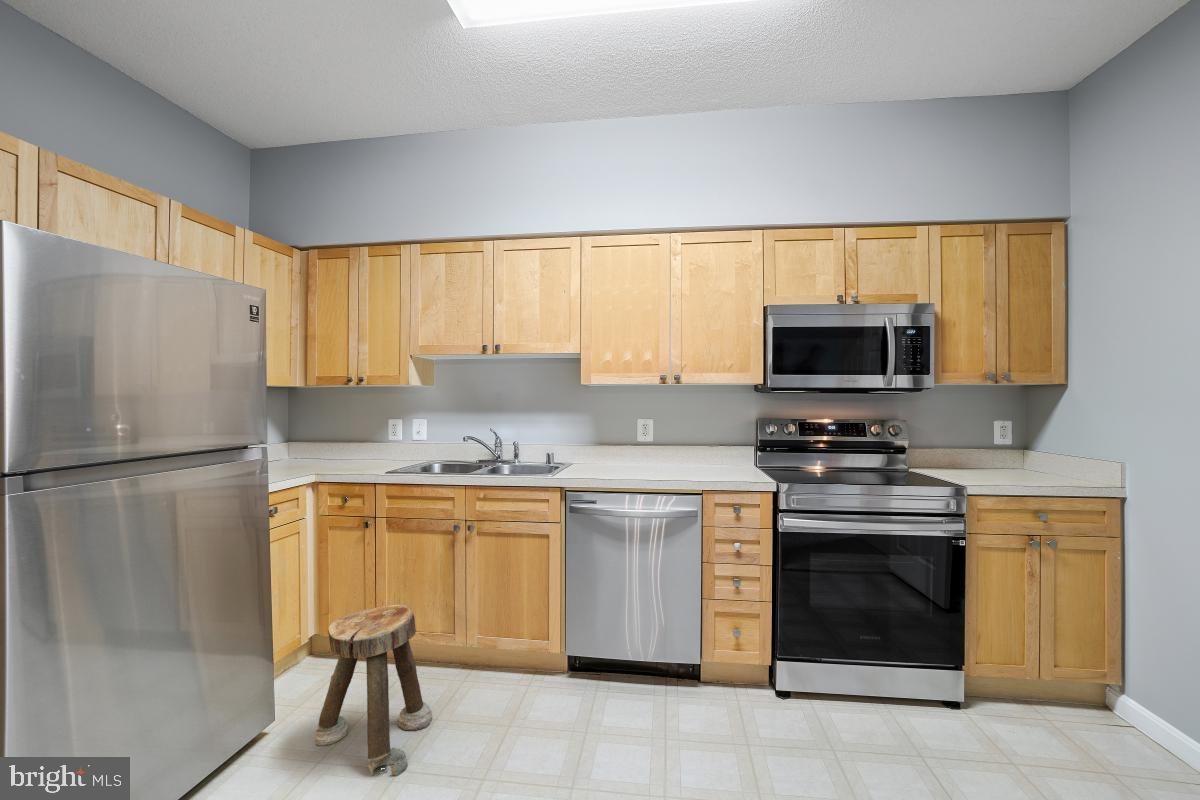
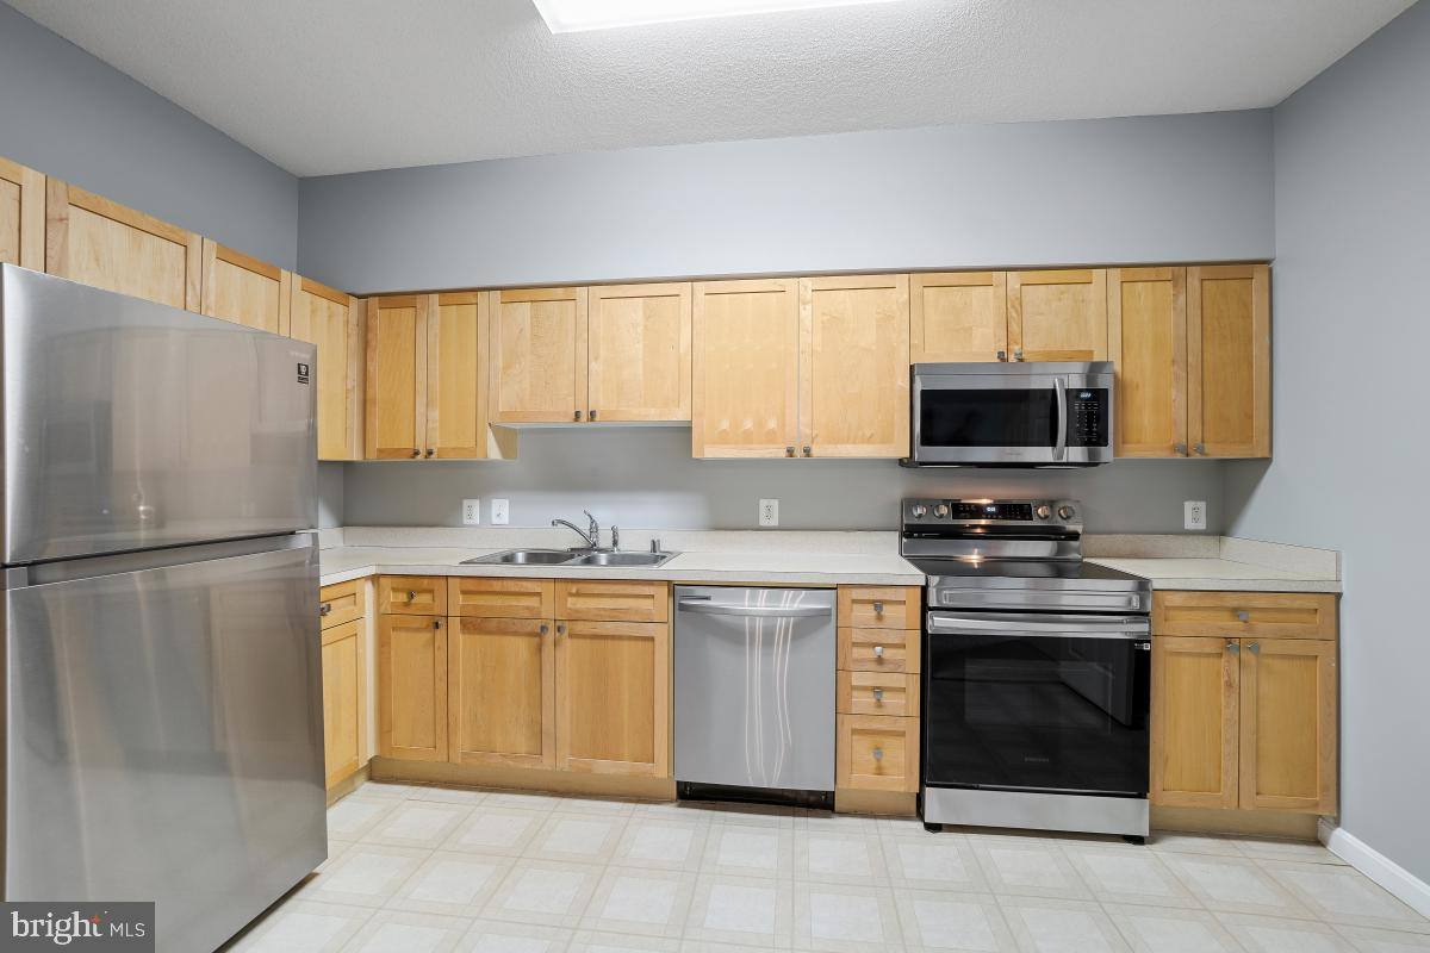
- stool [314,604,433,777]
